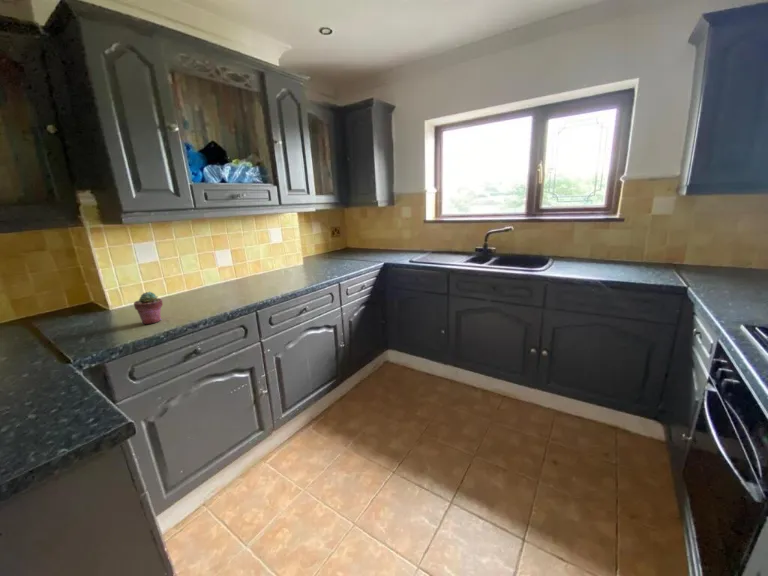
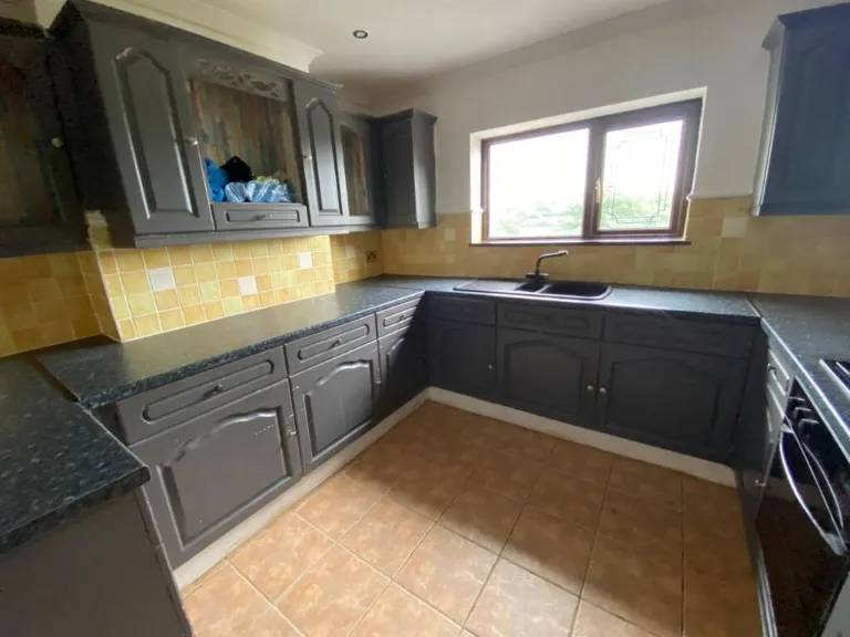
- potted succulent [133,291,164,325]
